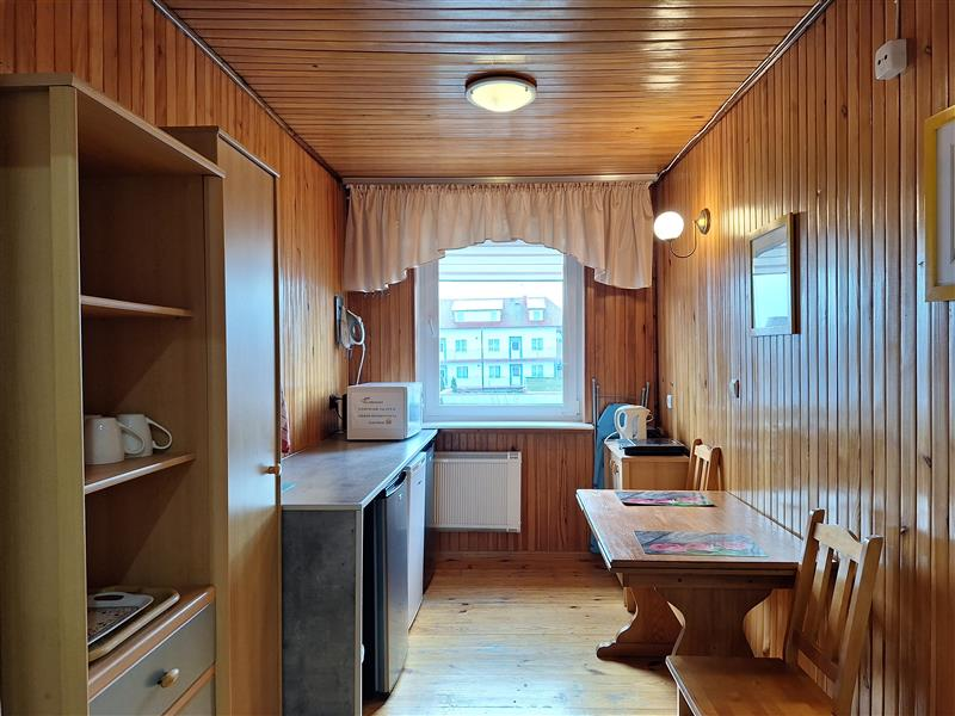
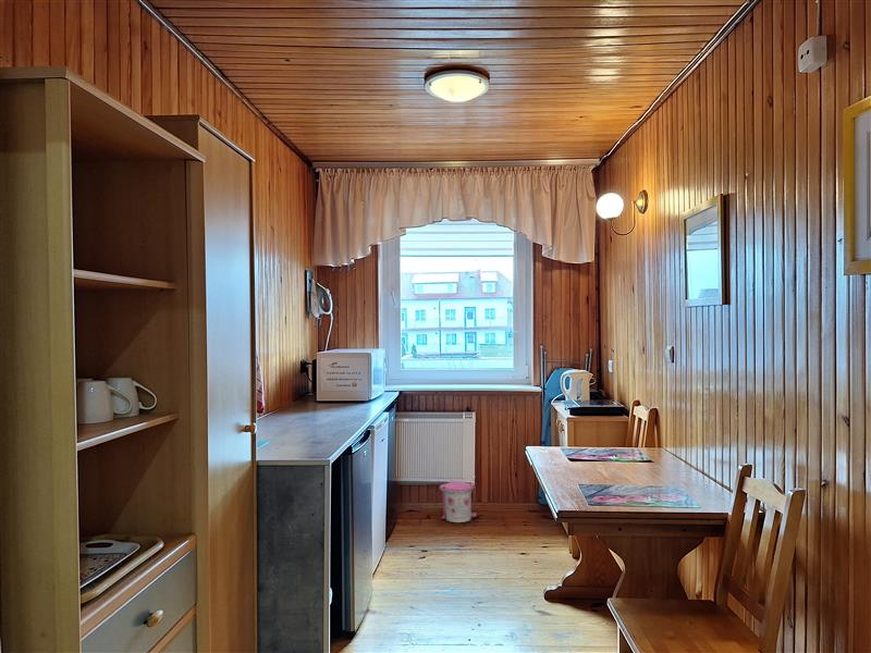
+ trash can [439,481,477,523]
